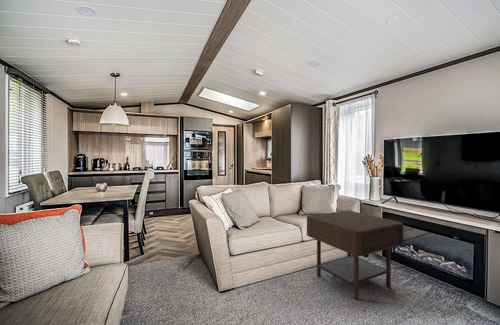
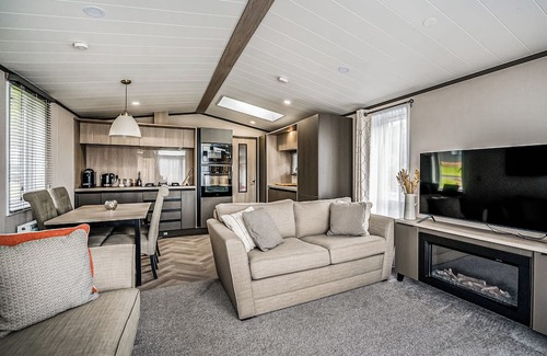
- side table [306,210,404,301]
